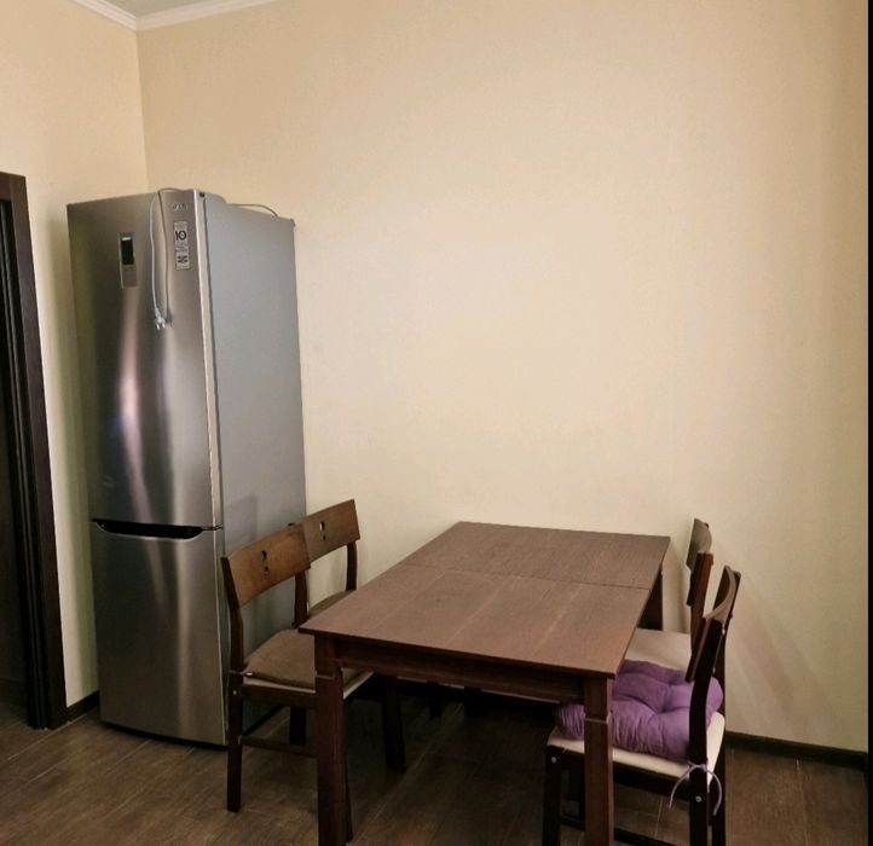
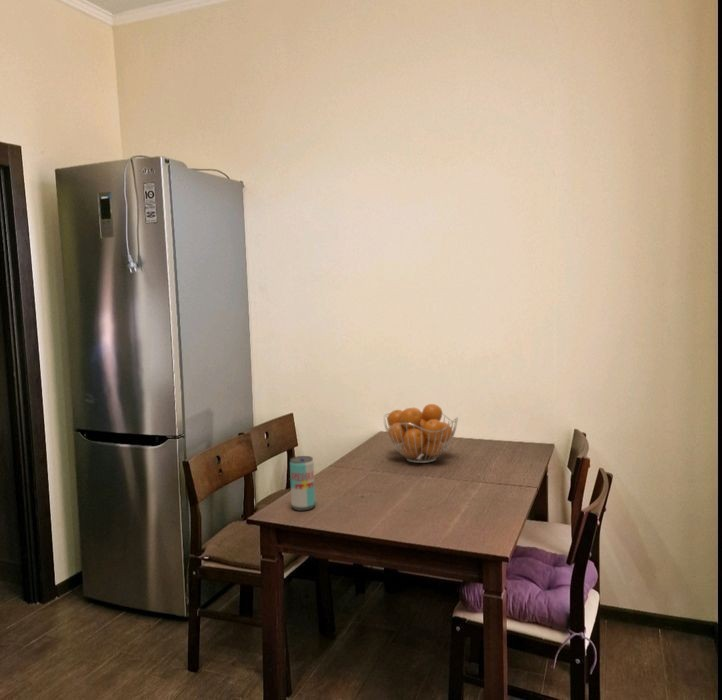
+ beverage can [289,455,316,512]
+ fruit basket [383,403,459,464]
